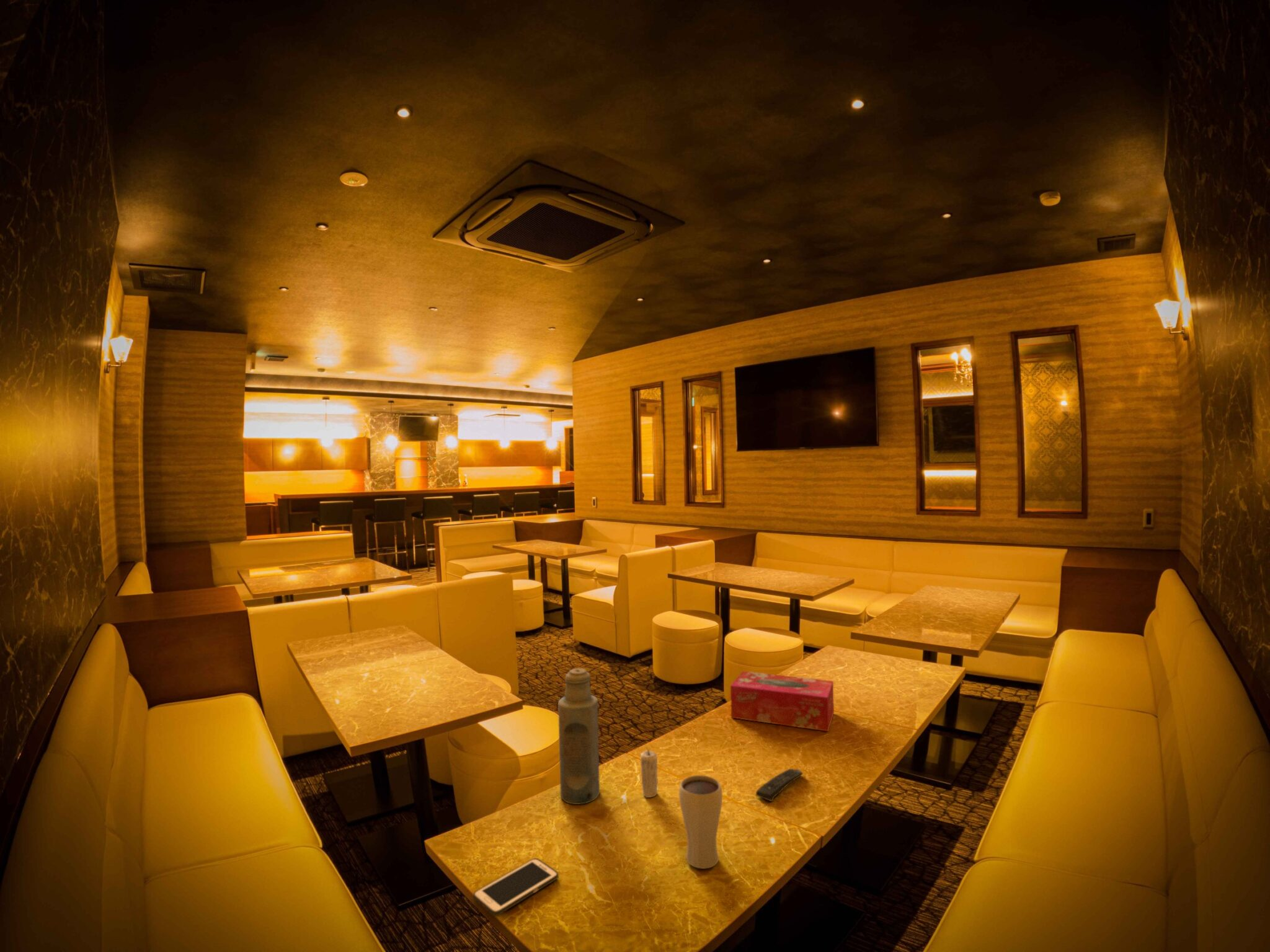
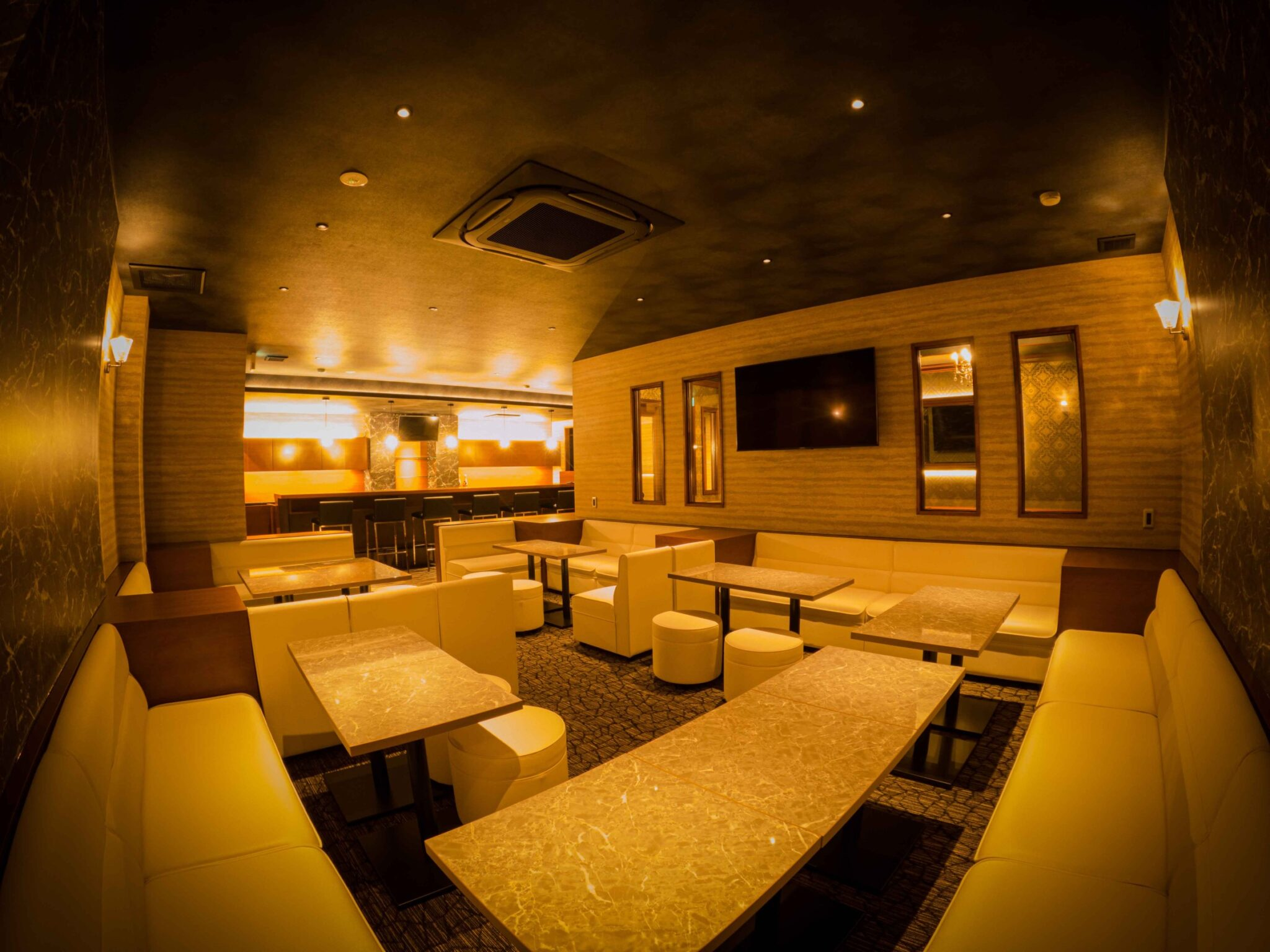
- remote control [755,768,804,802]
- cell phone [473,858,559,917]
- tissue box [730,671,835,732]
- bottle [557,668,600,805]
- drinking glass [678,775,723,870]
- candle [640,745,659,798]
